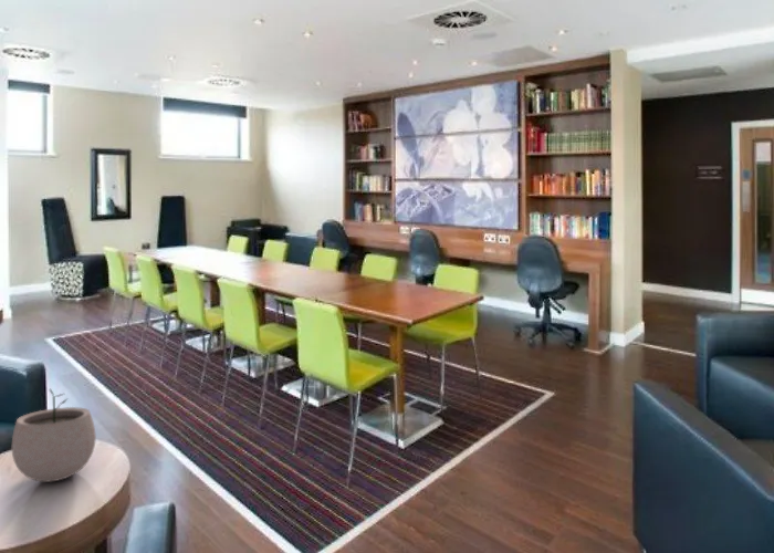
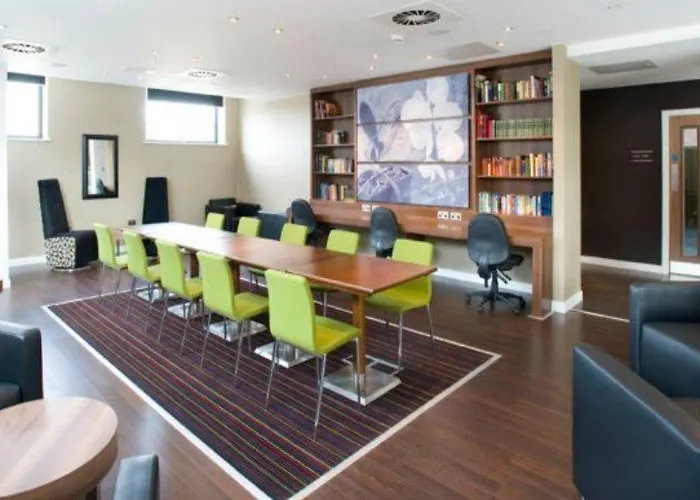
- plant pot [11,388,97,483]
